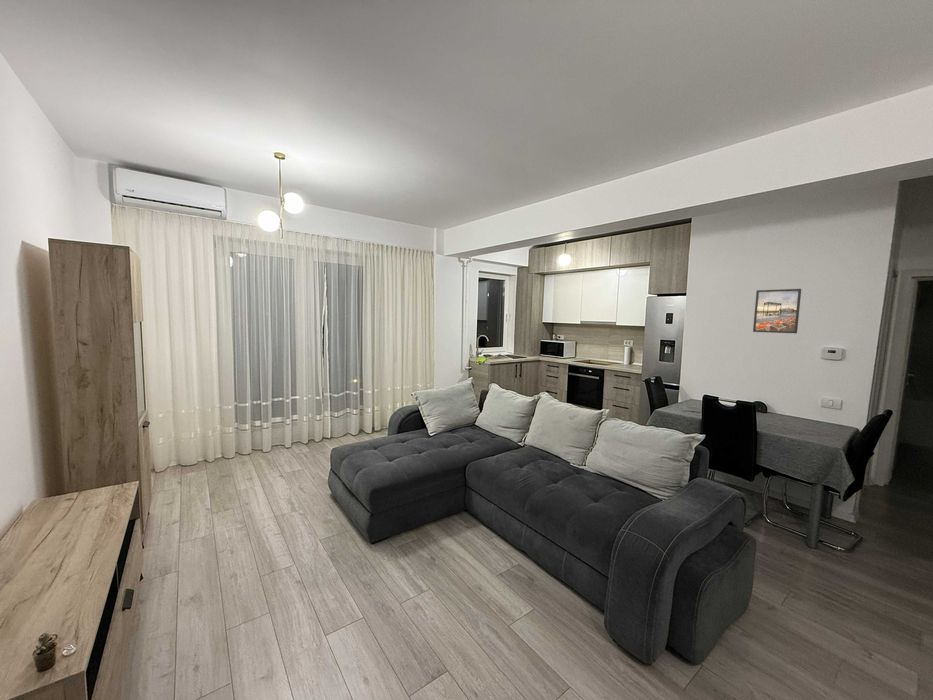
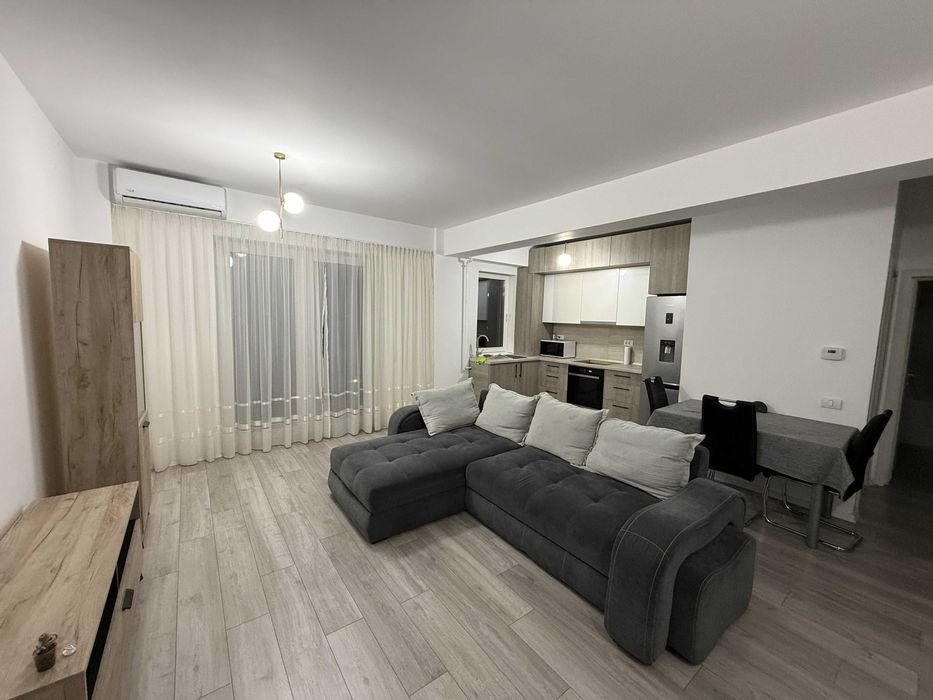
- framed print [752,288,802,334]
